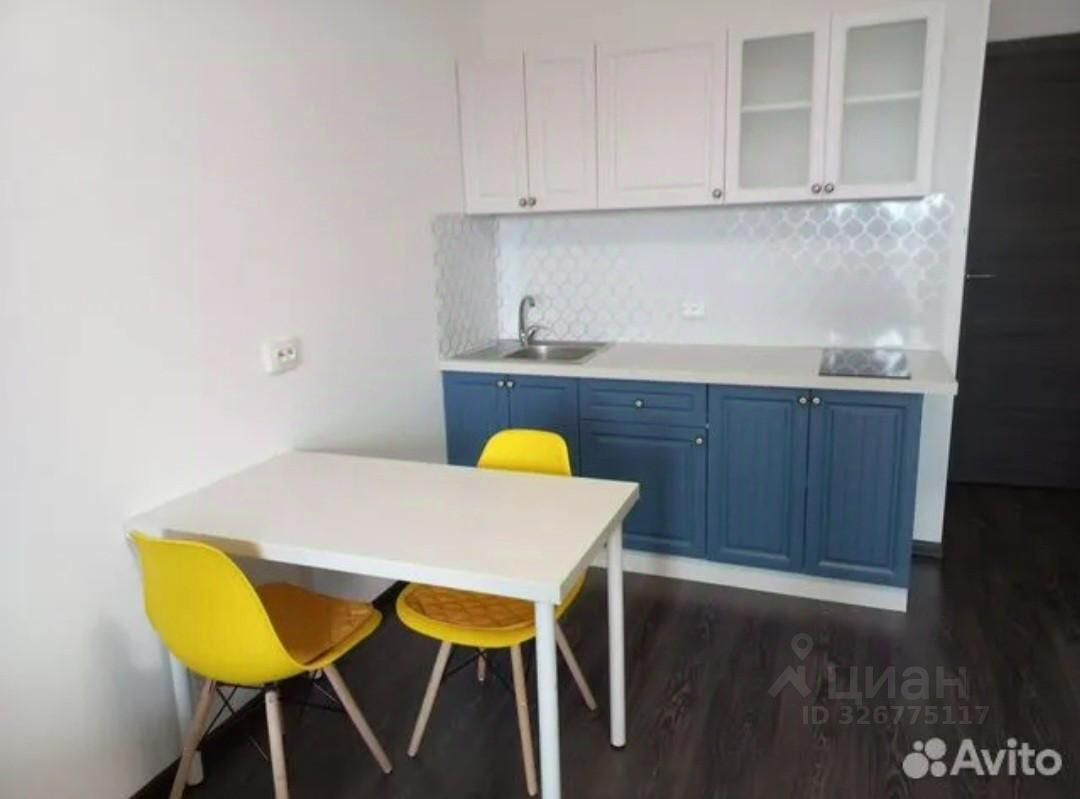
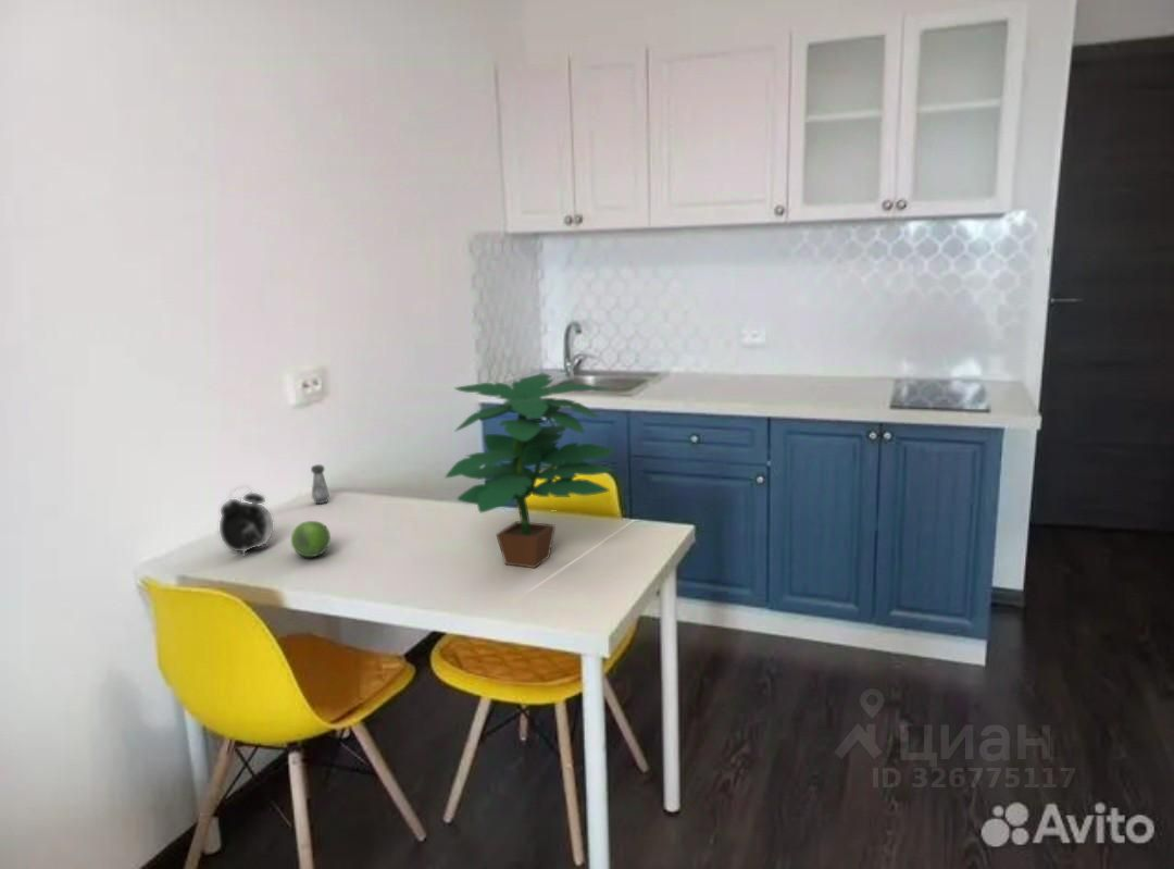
+ alarm clock [218,485,274,558]
+ fruit [290,520,332,558]
+ potted plant [445,373,616,569]
+ salt shaker [310,463,330,505]
